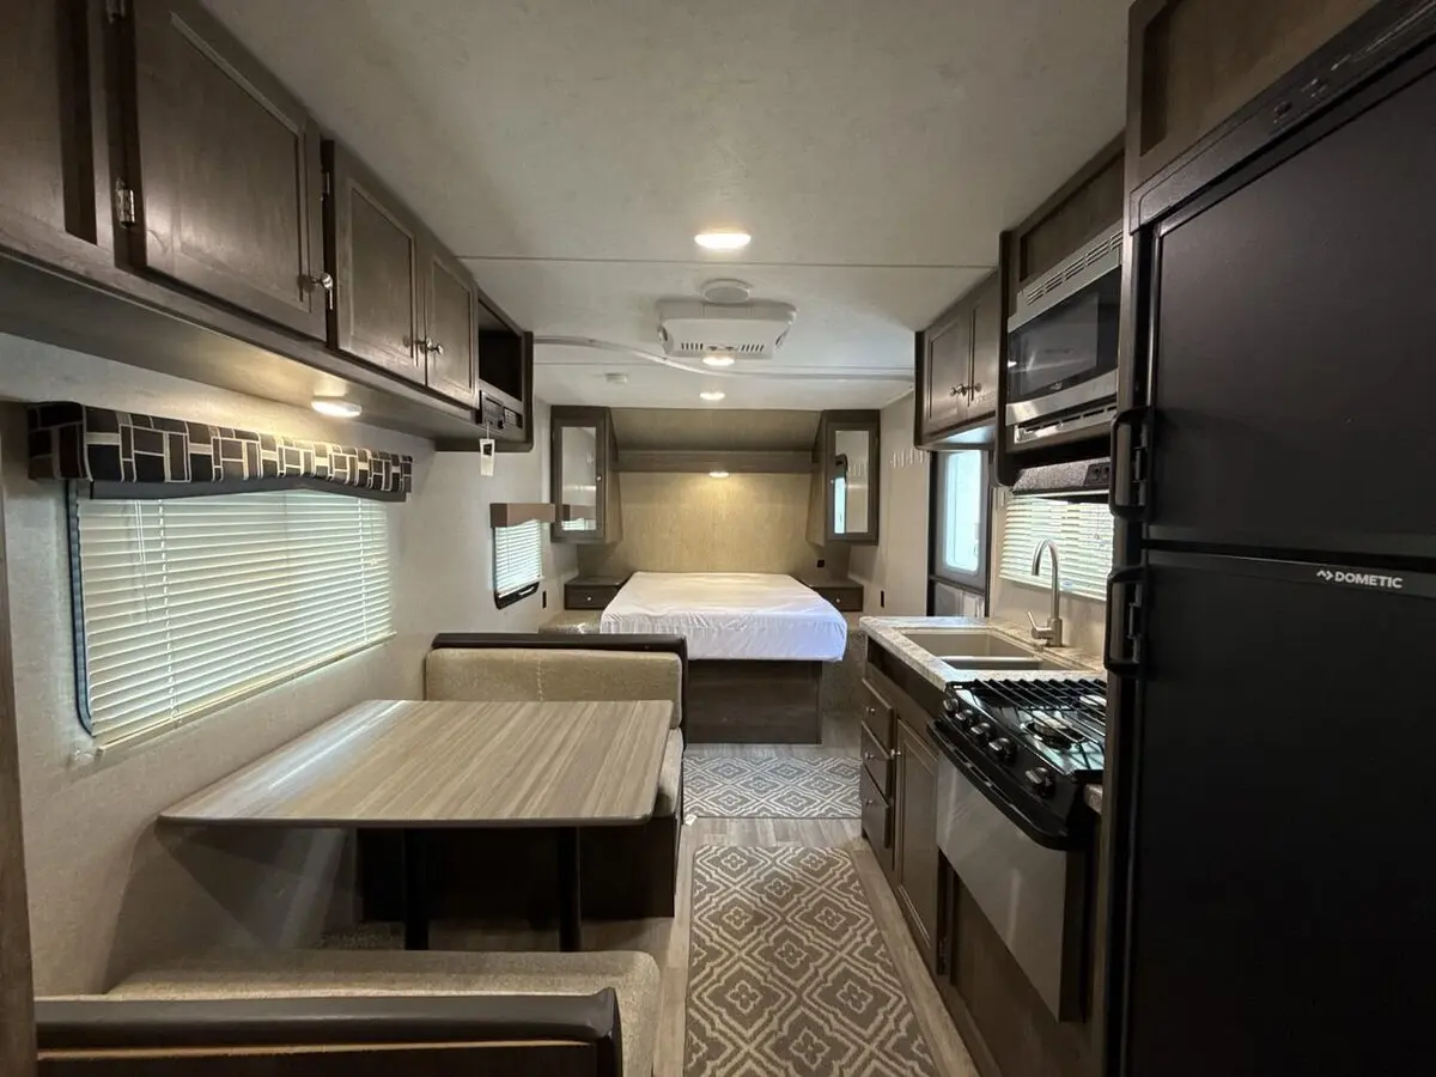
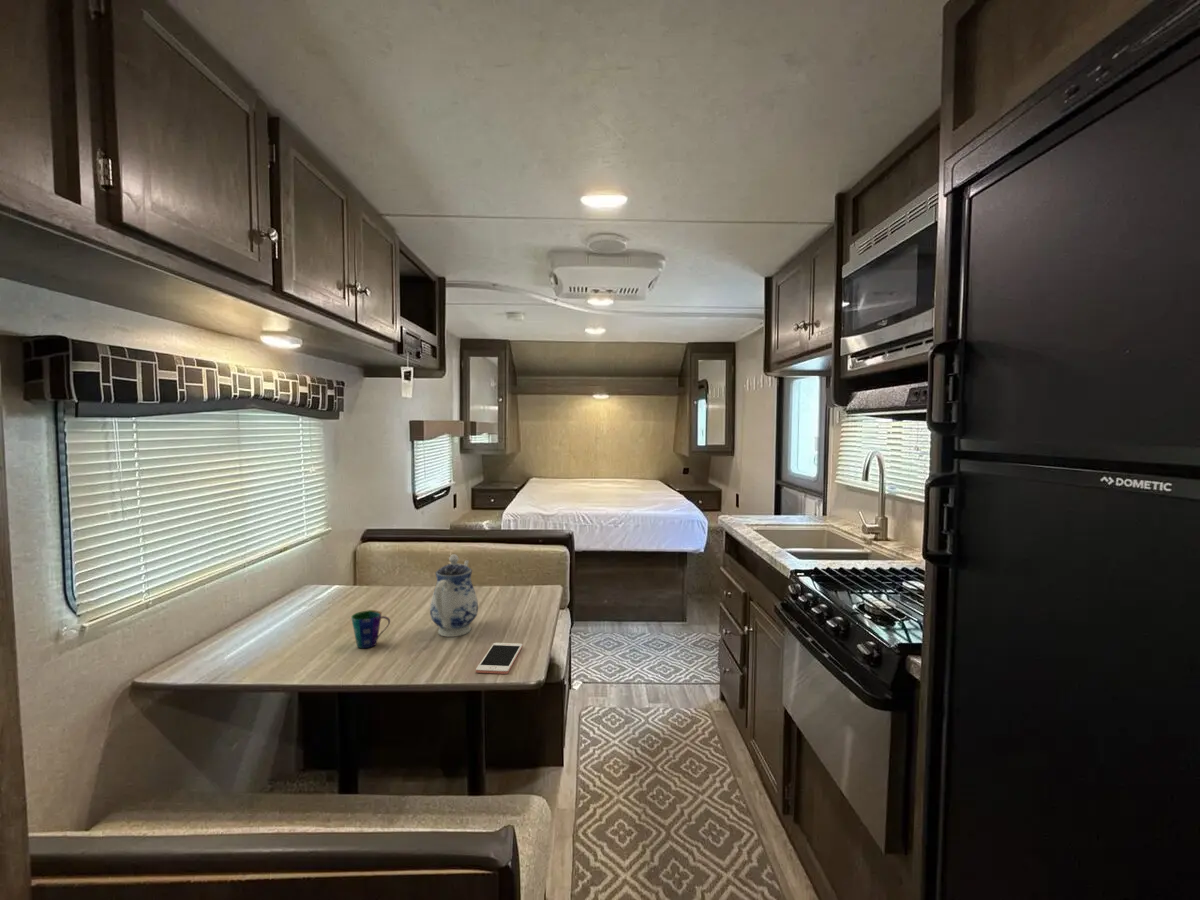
+ teapot [429,553,479,638]
+ cup [350,609,391,649]
+ cell phone [475,642,523,675]
